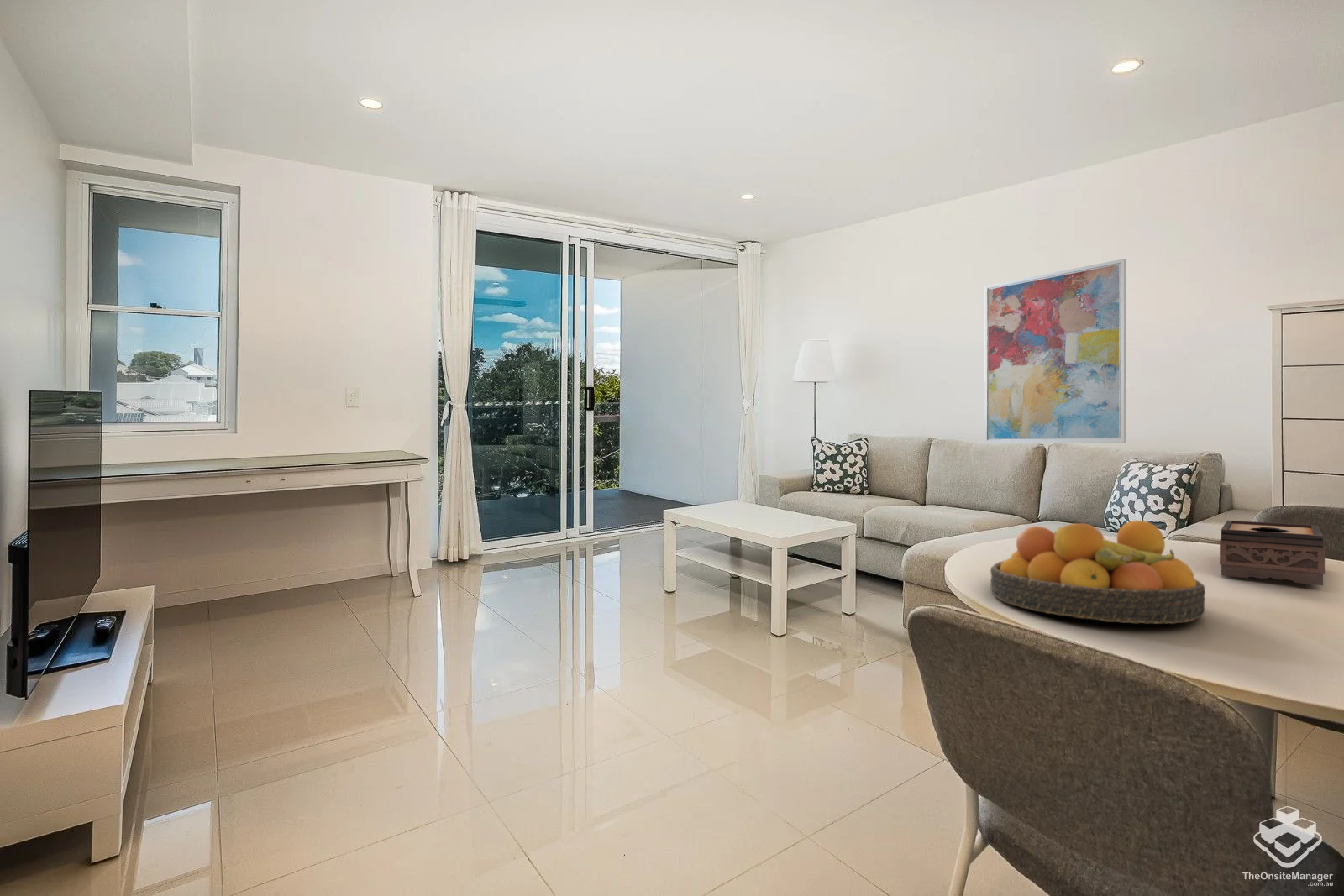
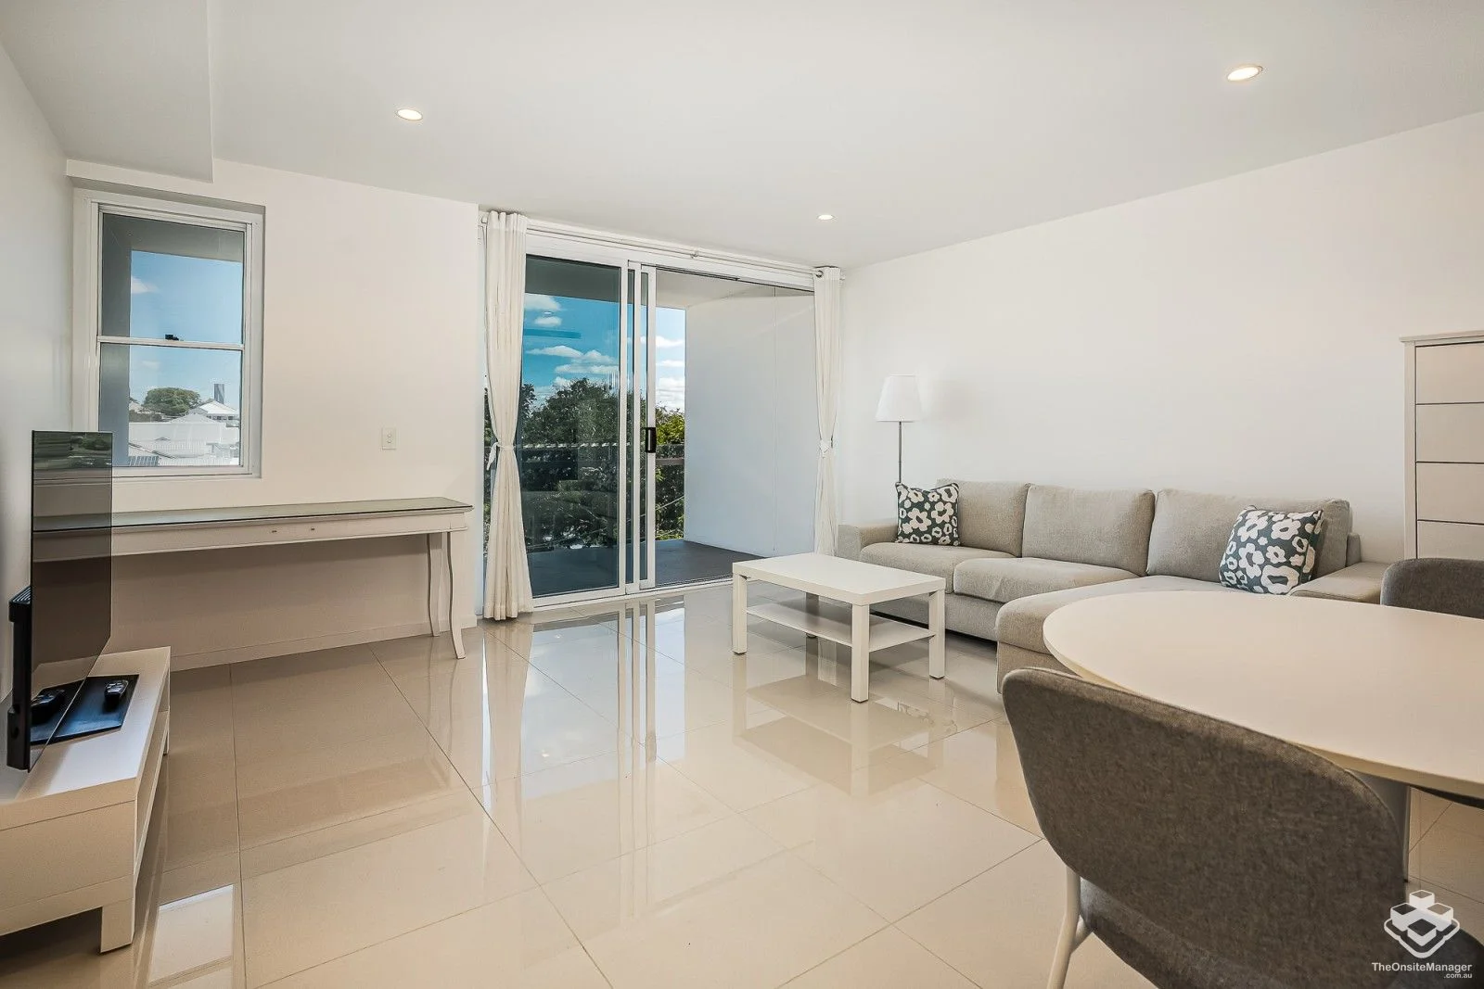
- wall art [984,258,1127,444]
- fruit bowl [990,520,1206,625]
- tissue box [1219,520,1326,586]
